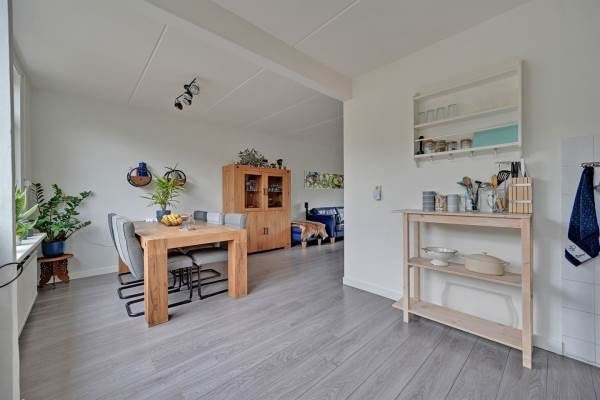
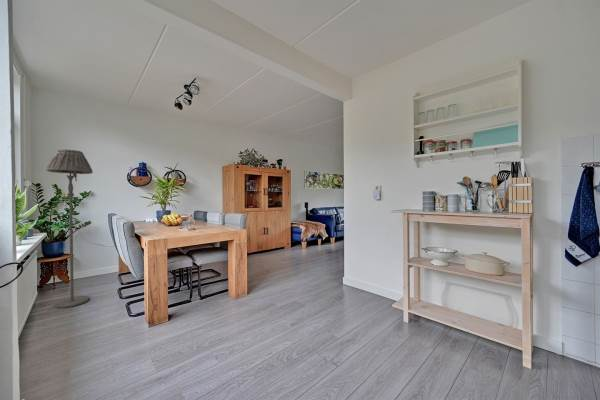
+ floor lamp [46,148,94,309]
